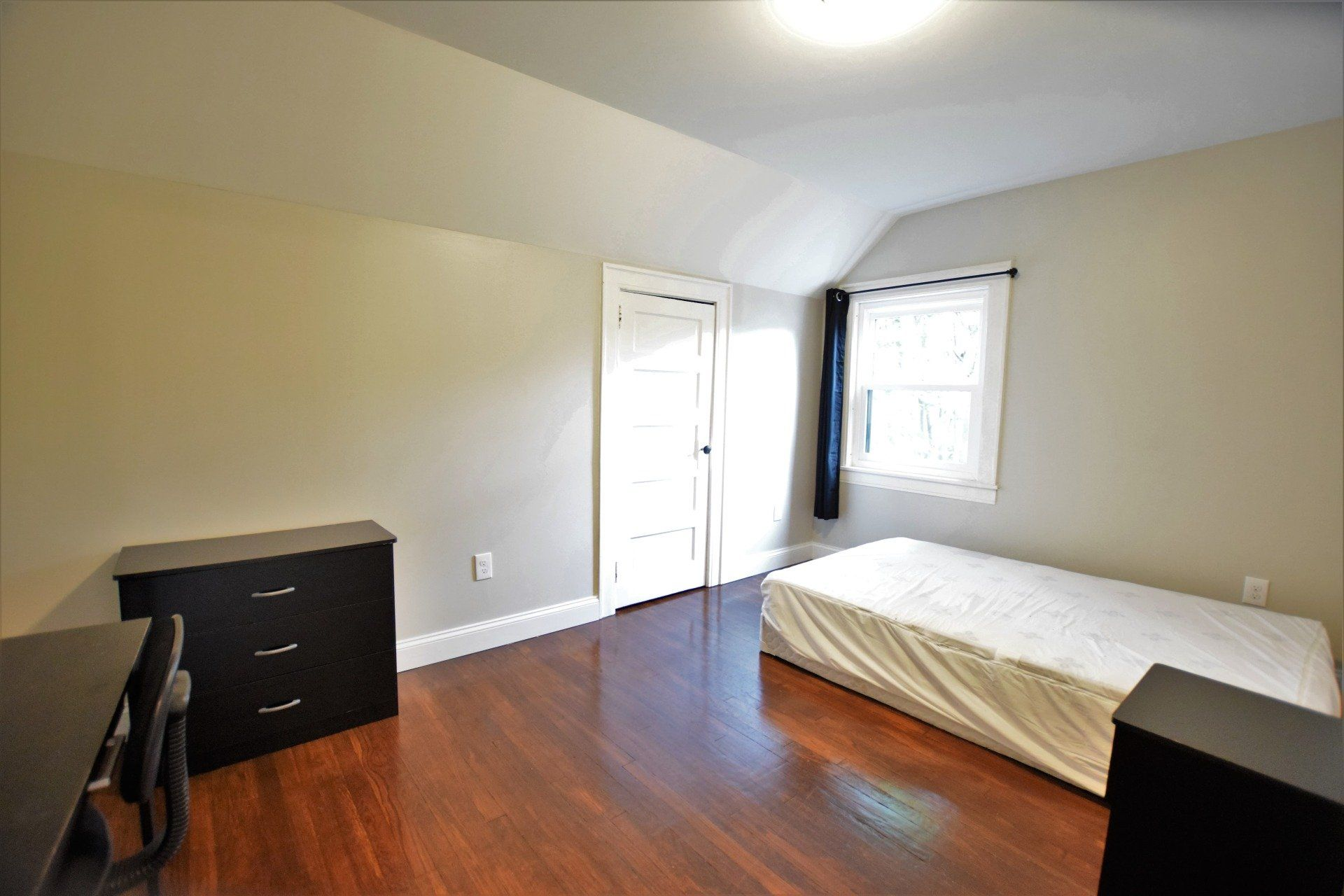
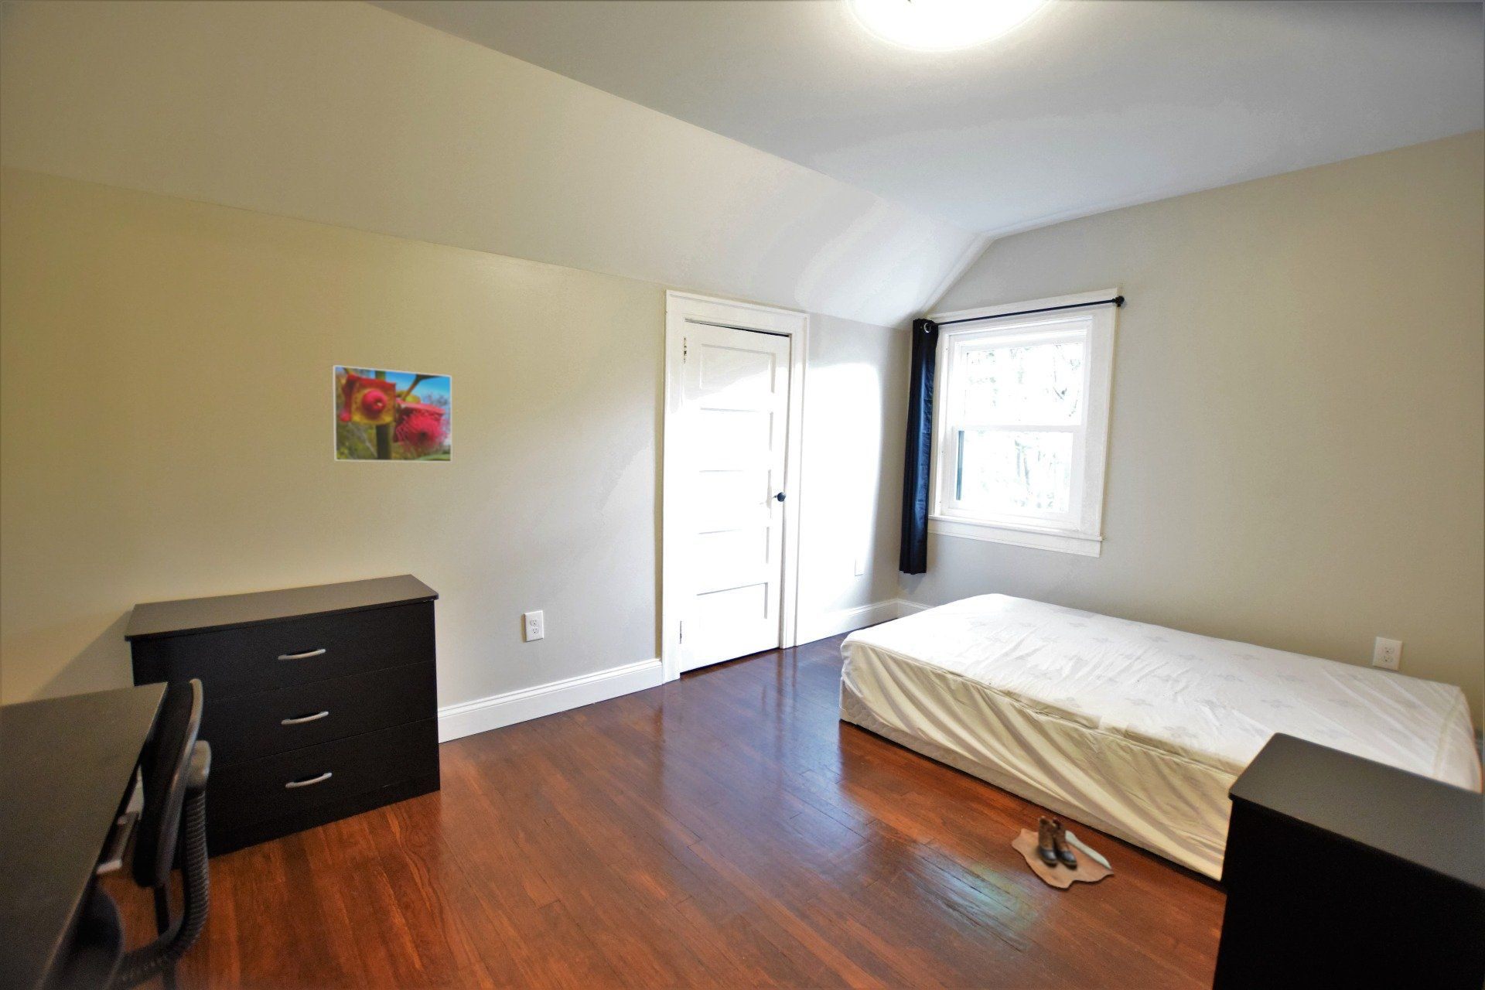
+ boots [1011,815,1115,888]
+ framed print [331,365,452,463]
